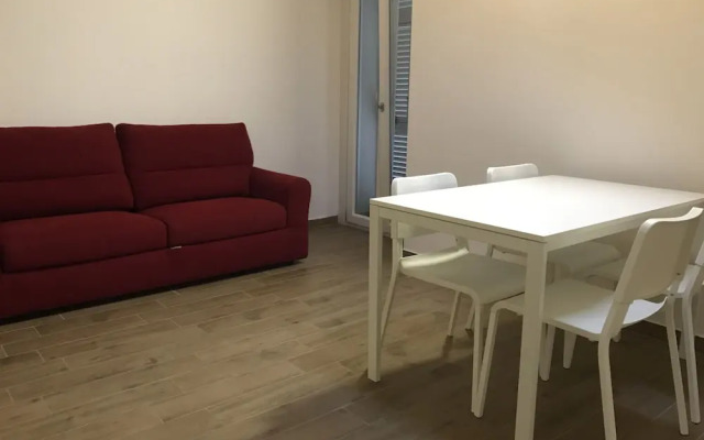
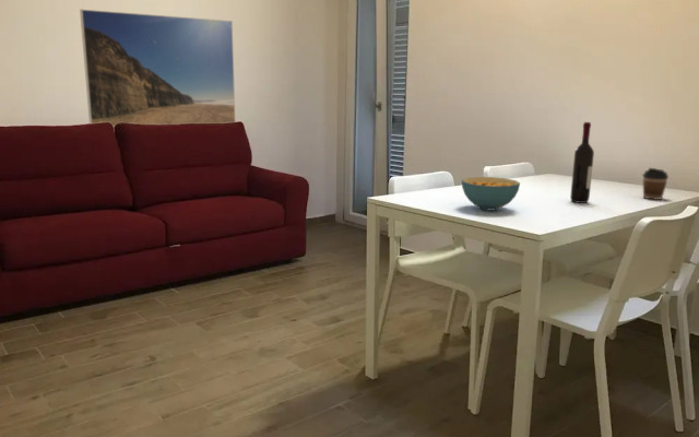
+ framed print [79,9,236,128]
+ cereal bowl [461,176,521,211]
+ coffee cup [642,167,670,201]
+ wine bottle [569,121,595,204]
